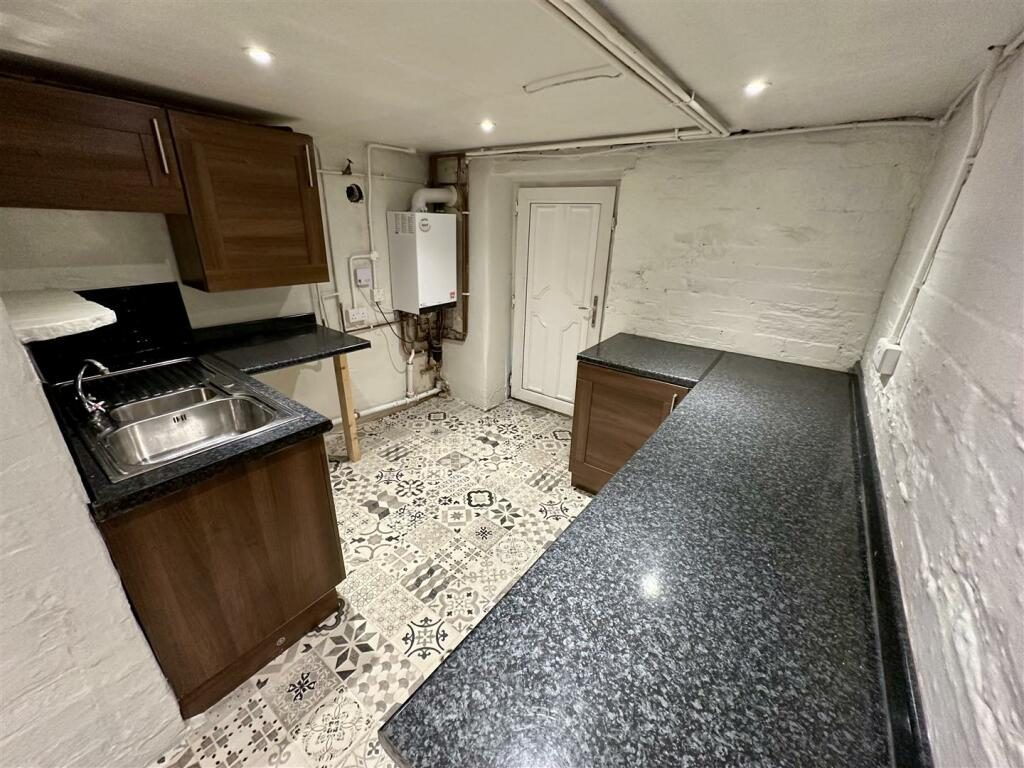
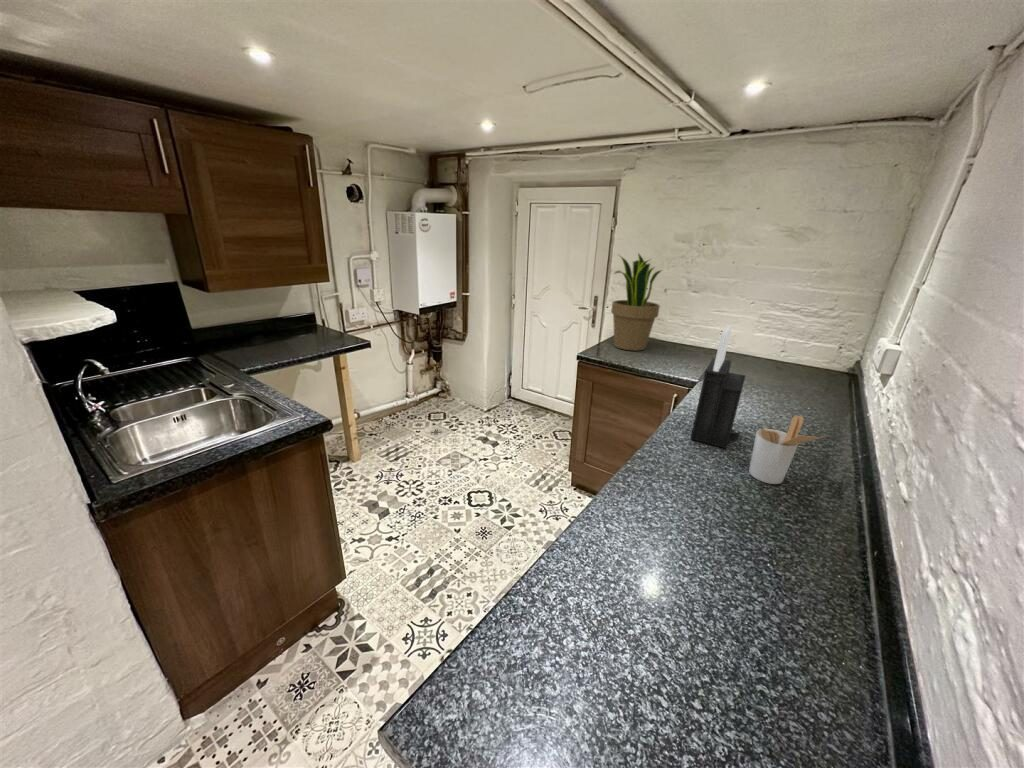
+ potted plant [610,252,663,352]
+ utensil holder [748,414,827,485]
+ knife block [689,324,747,450]
